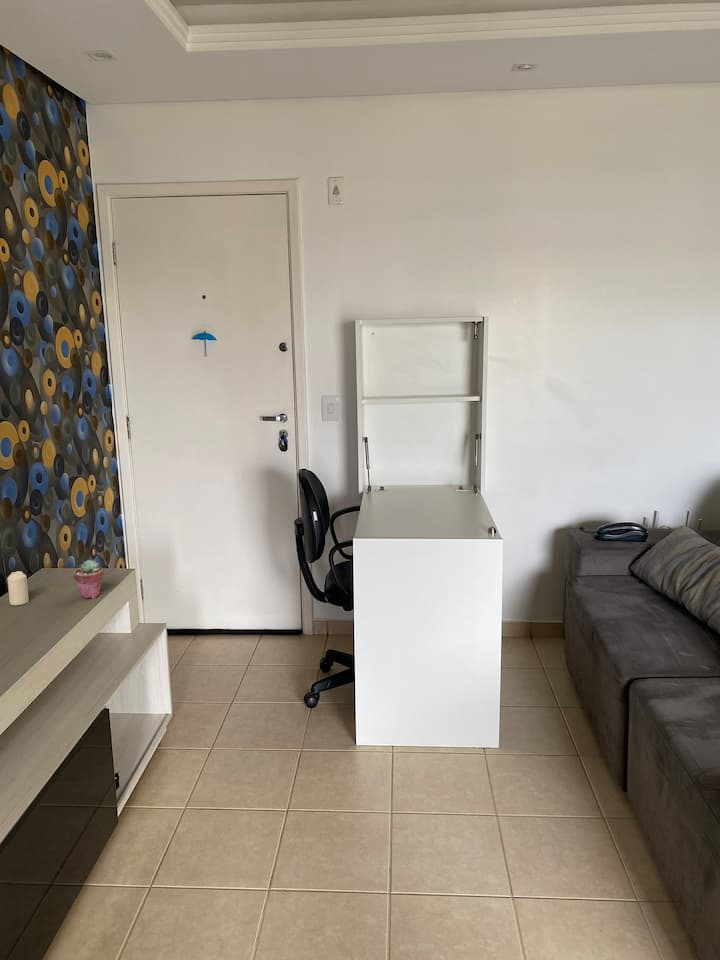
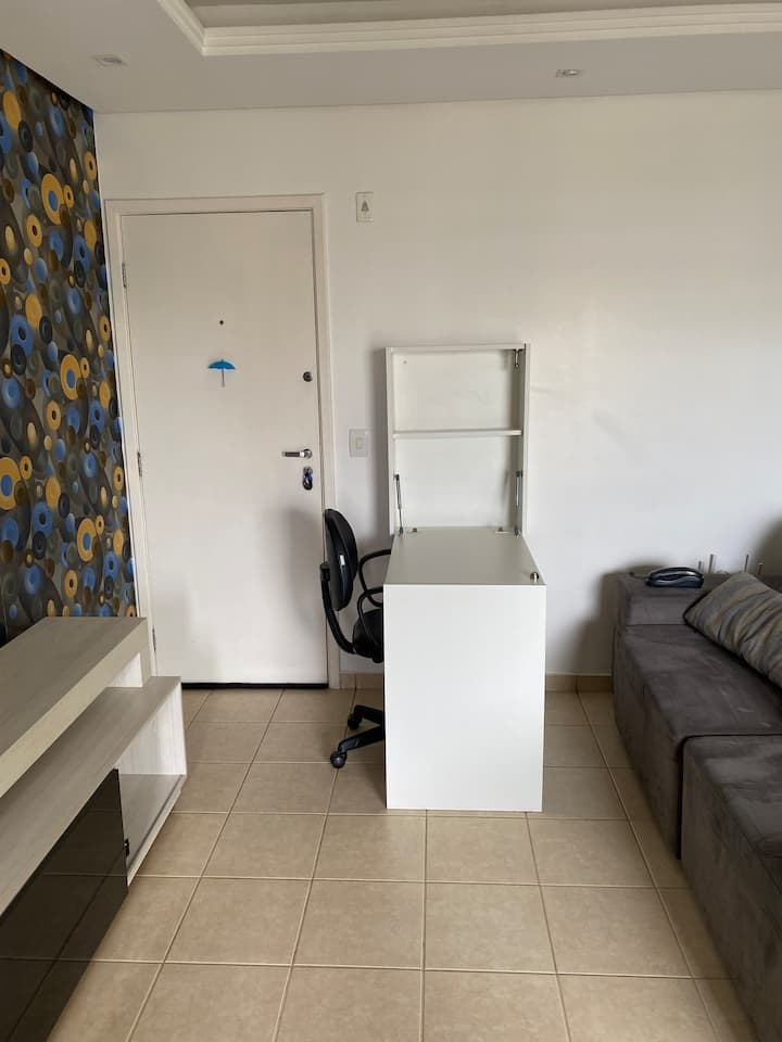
- potted succulent [72,559,105,600]
- candle [6,570,30,606]
